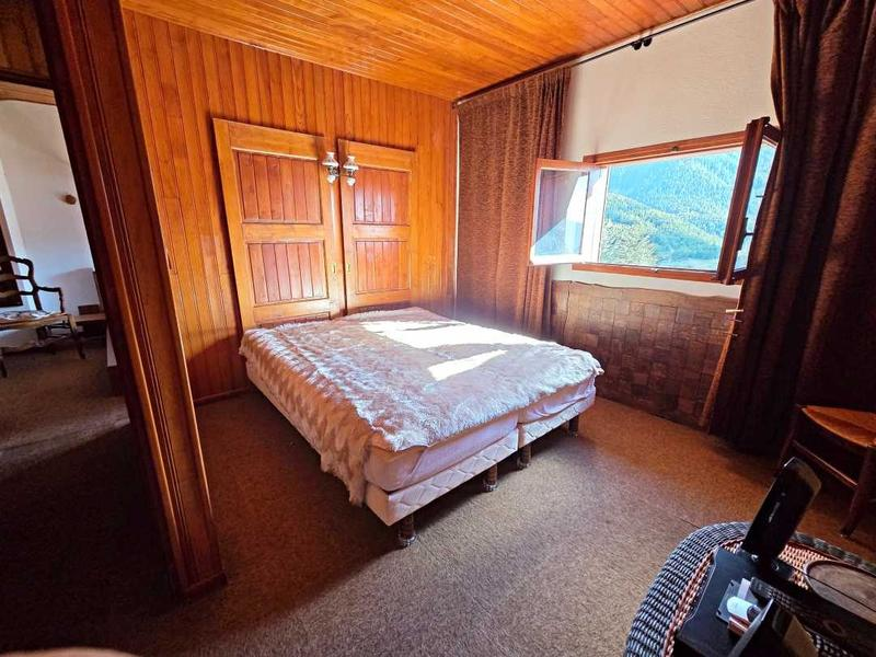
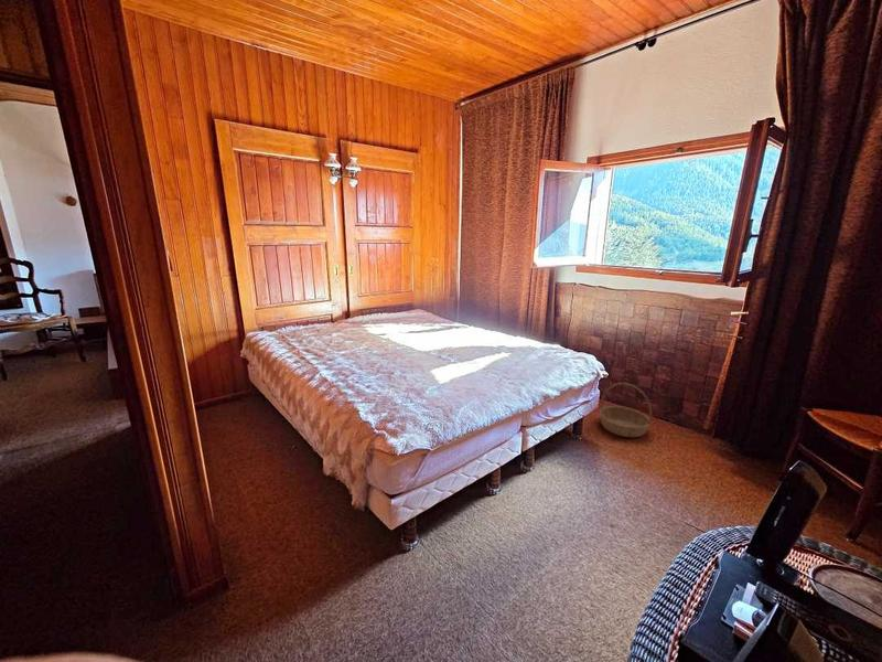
+ basket [598,382,653,438]
